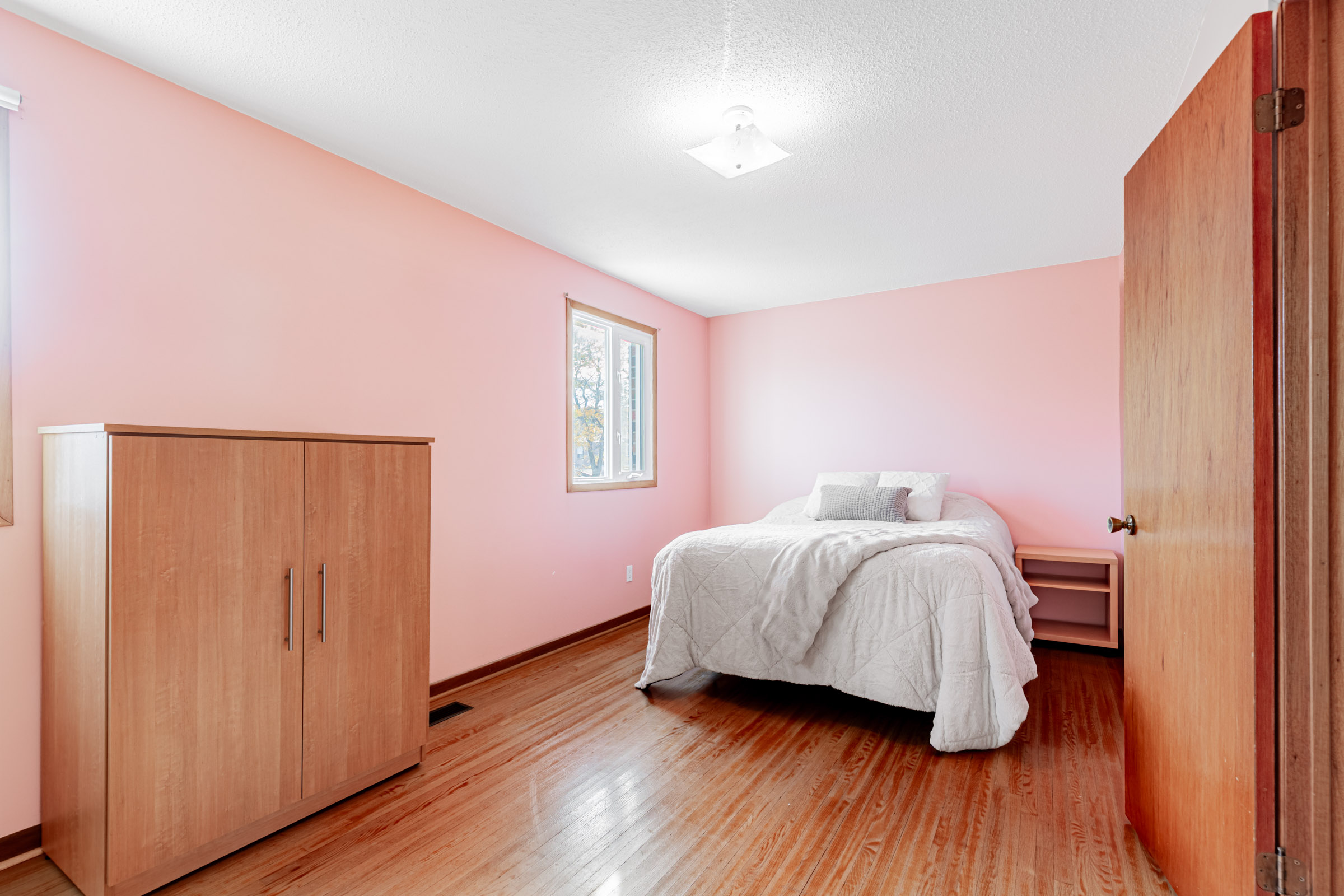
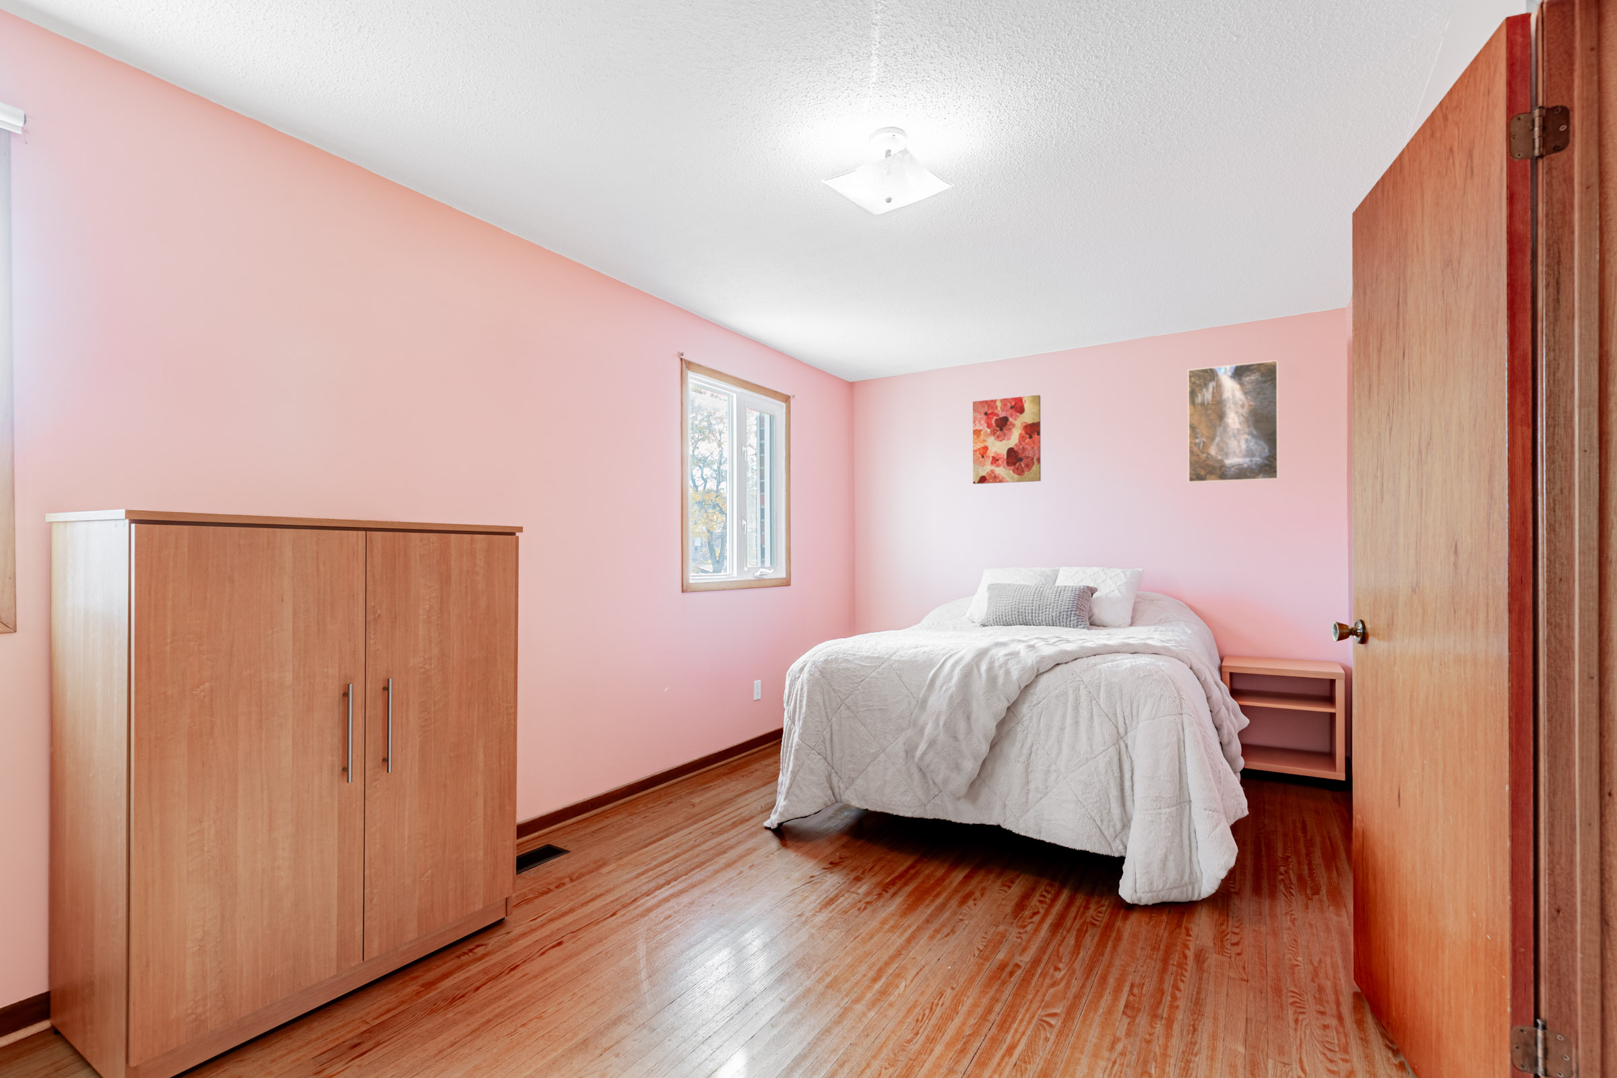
+ wall art [972,395,1042,485]
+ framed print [1187,360,1279,484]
